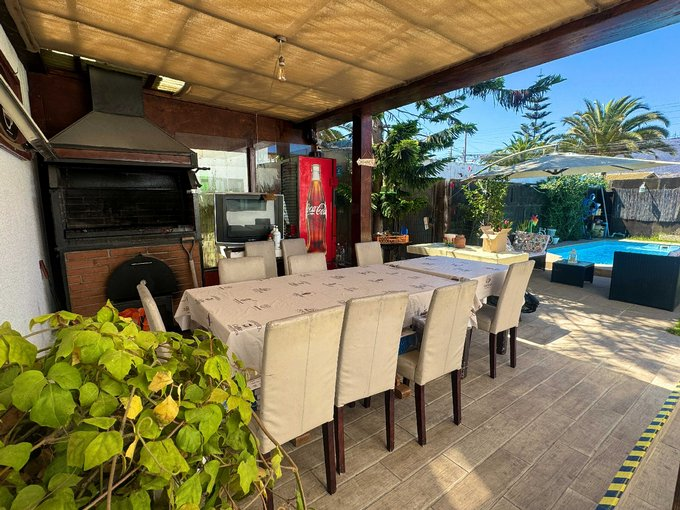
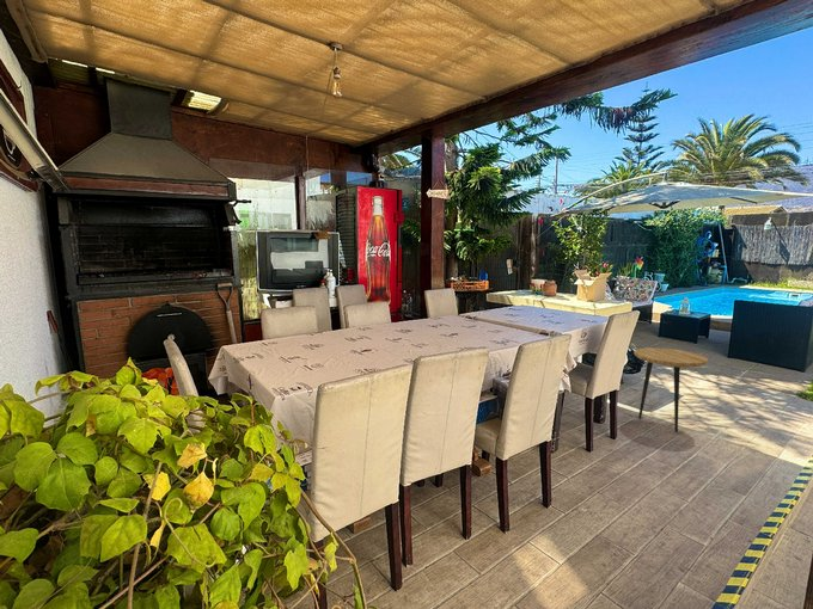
+ side table [632,346,709,435]
